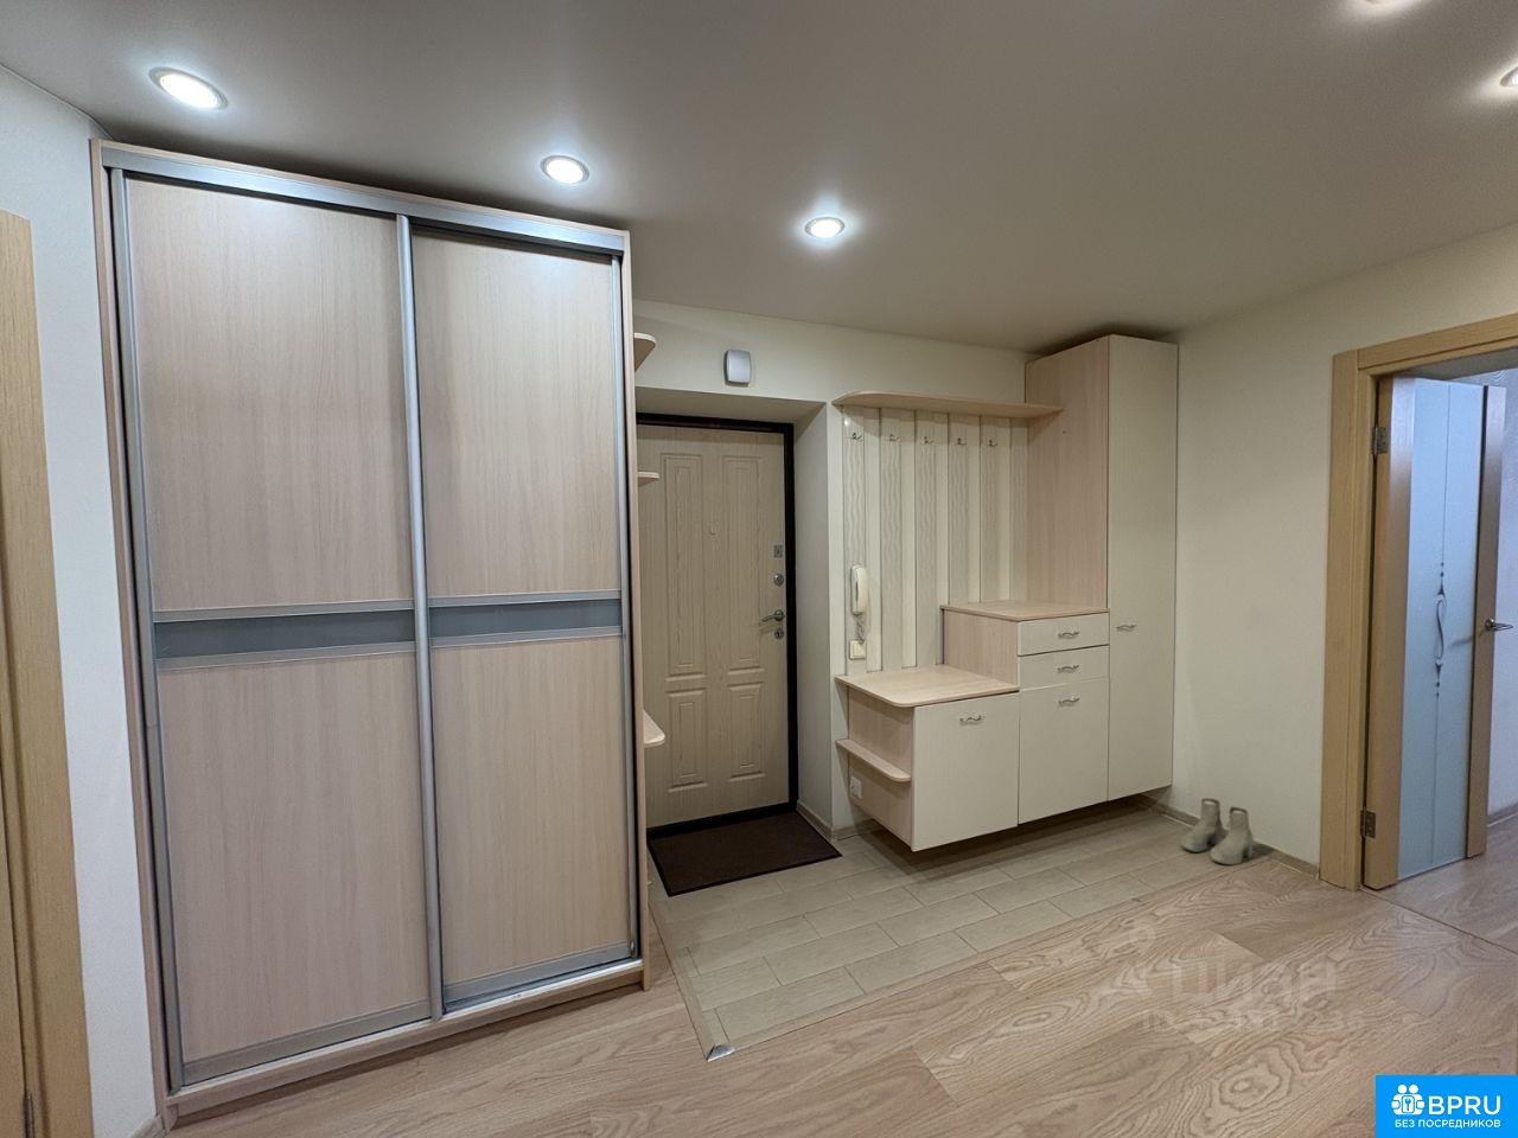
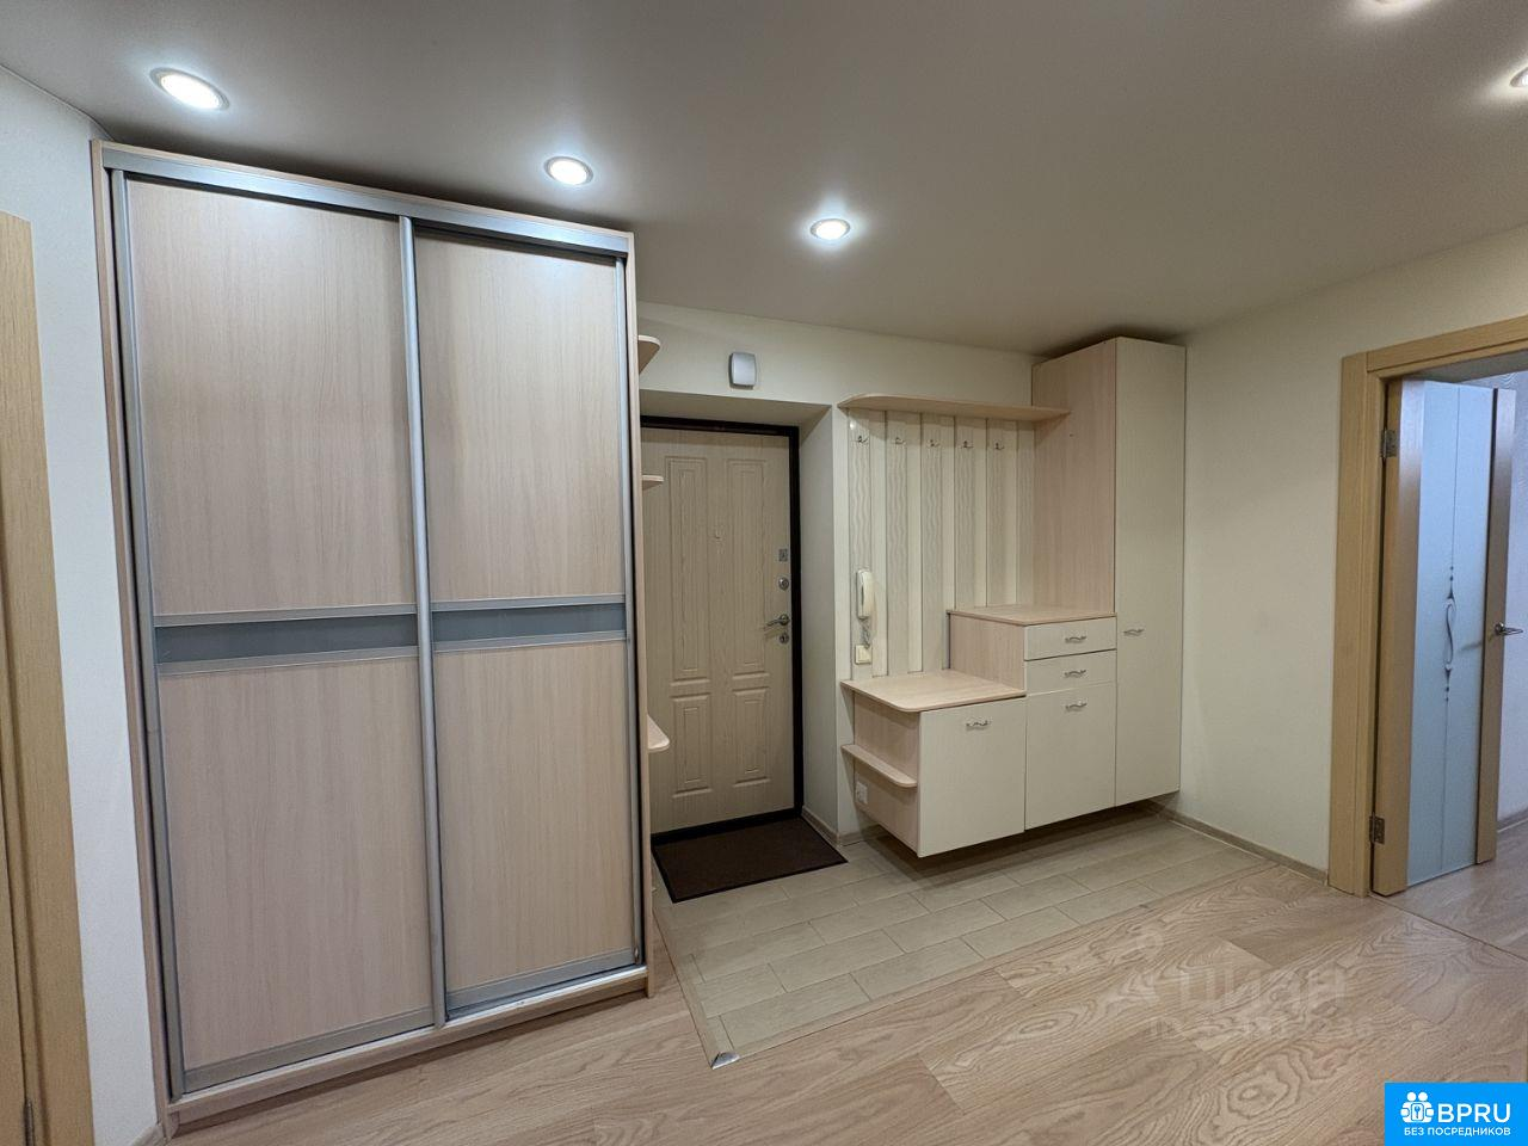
- boots [1180,796,1255,867]
